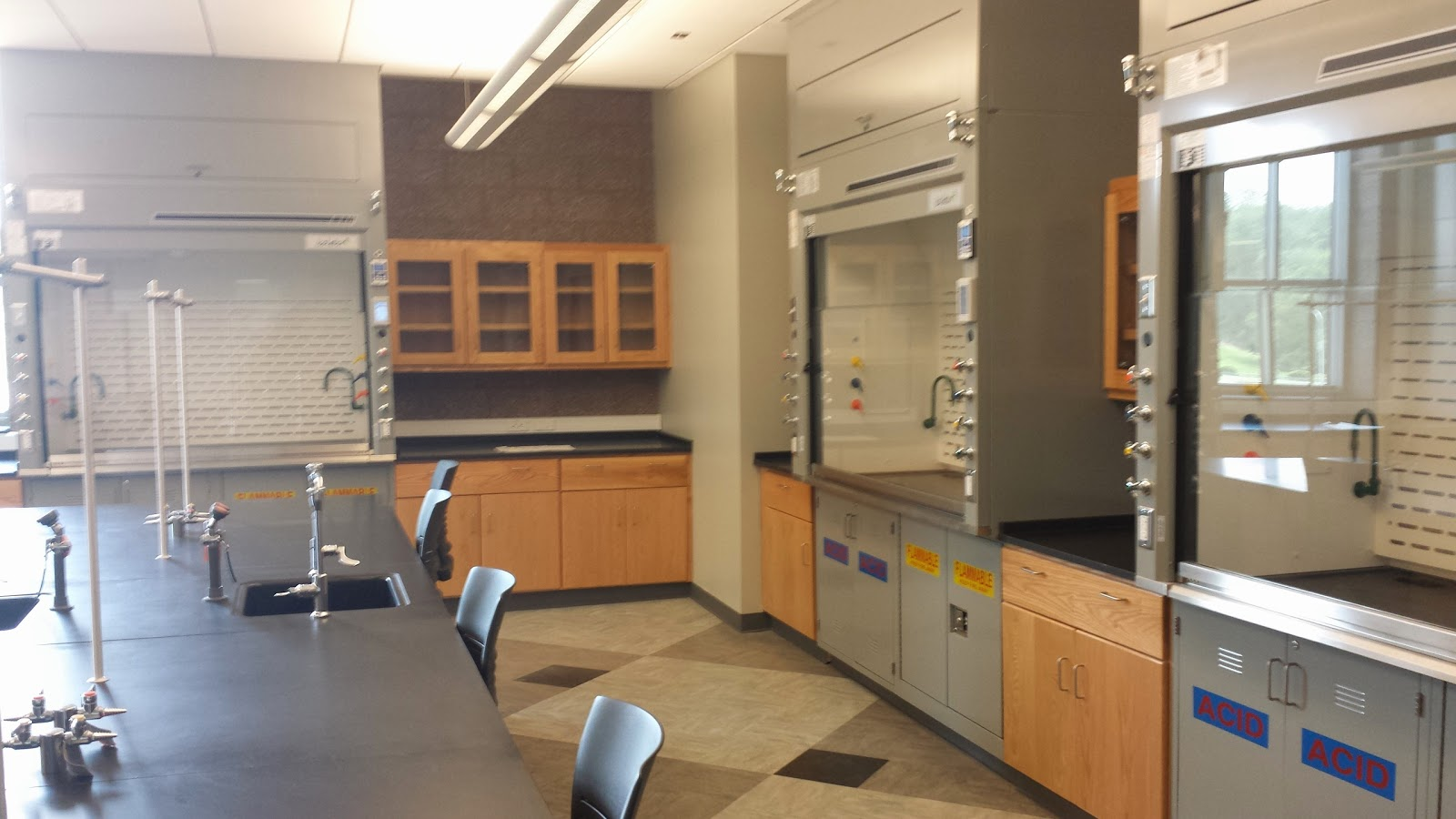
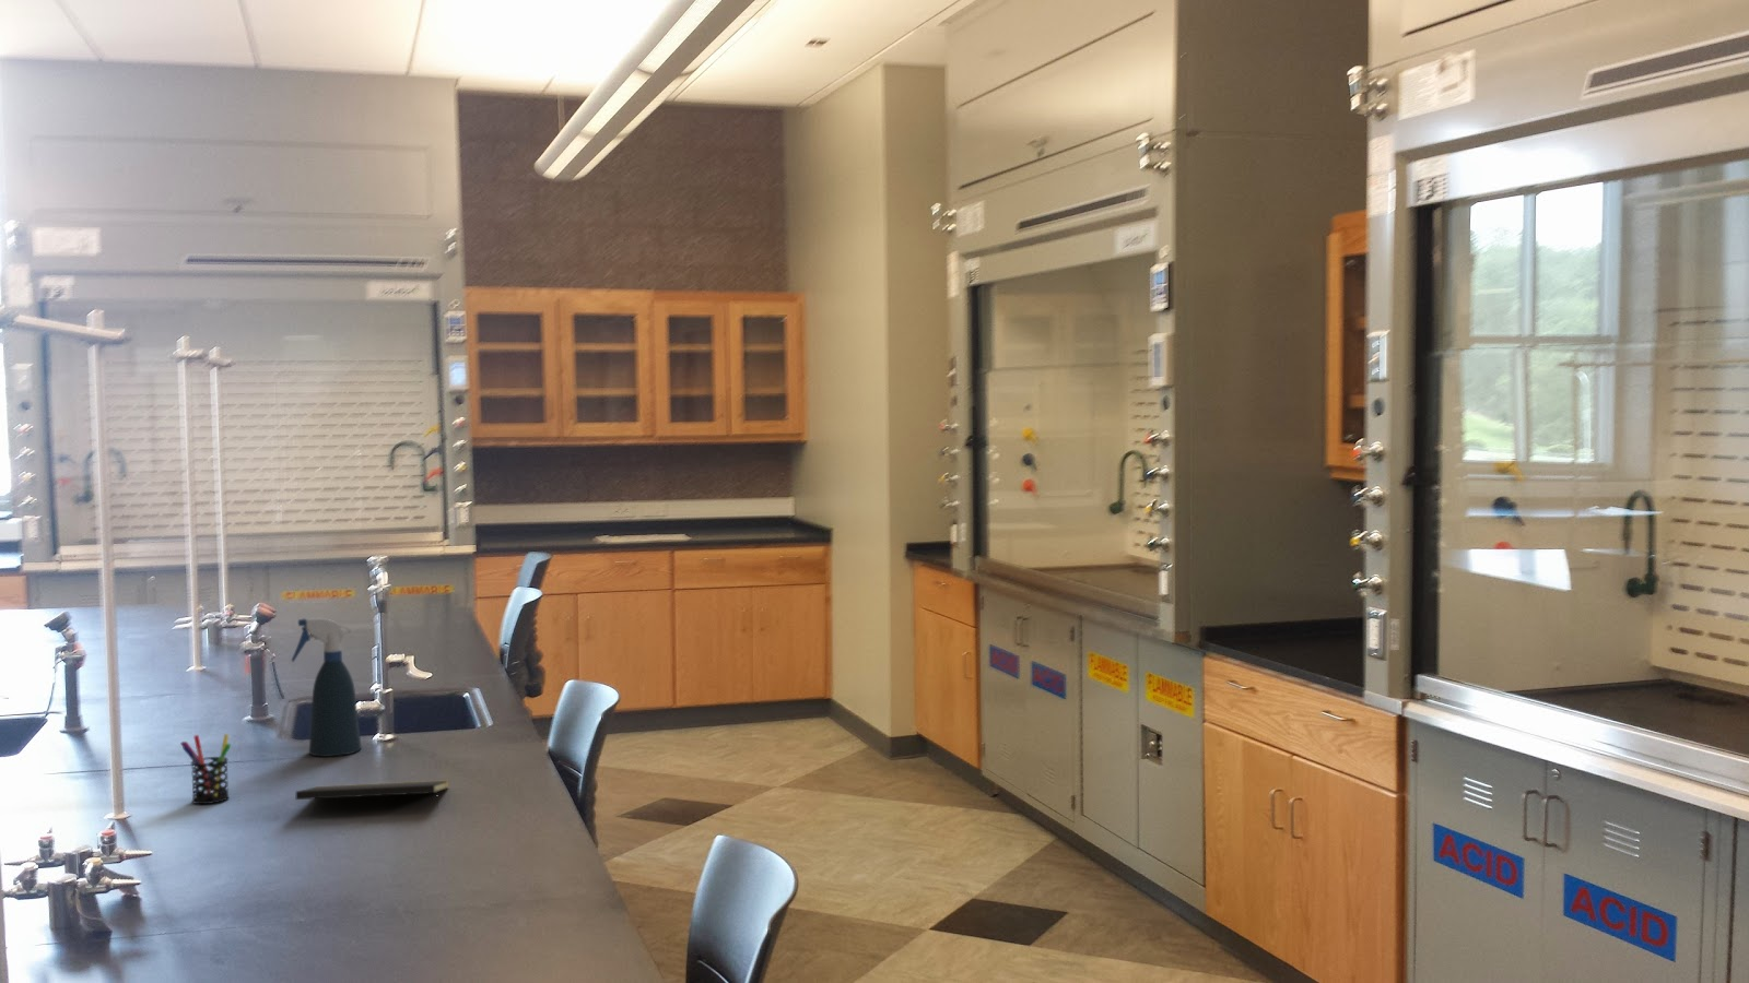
+ spray bottle [291,617,363,757]
+ notepad [296,780,449,811]
+ pen holder [179,733,232,805]
